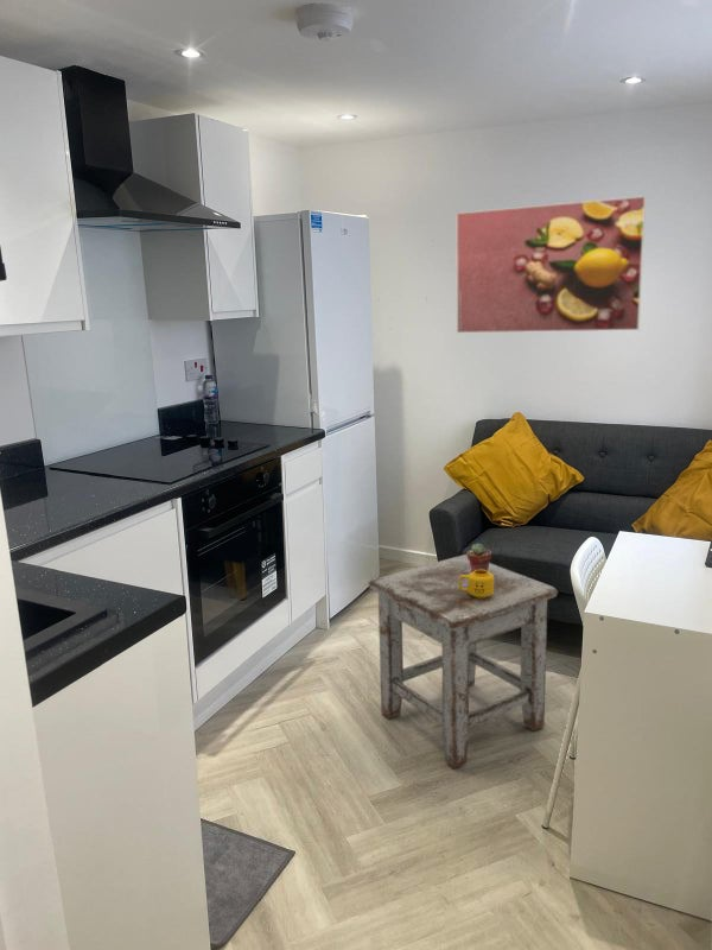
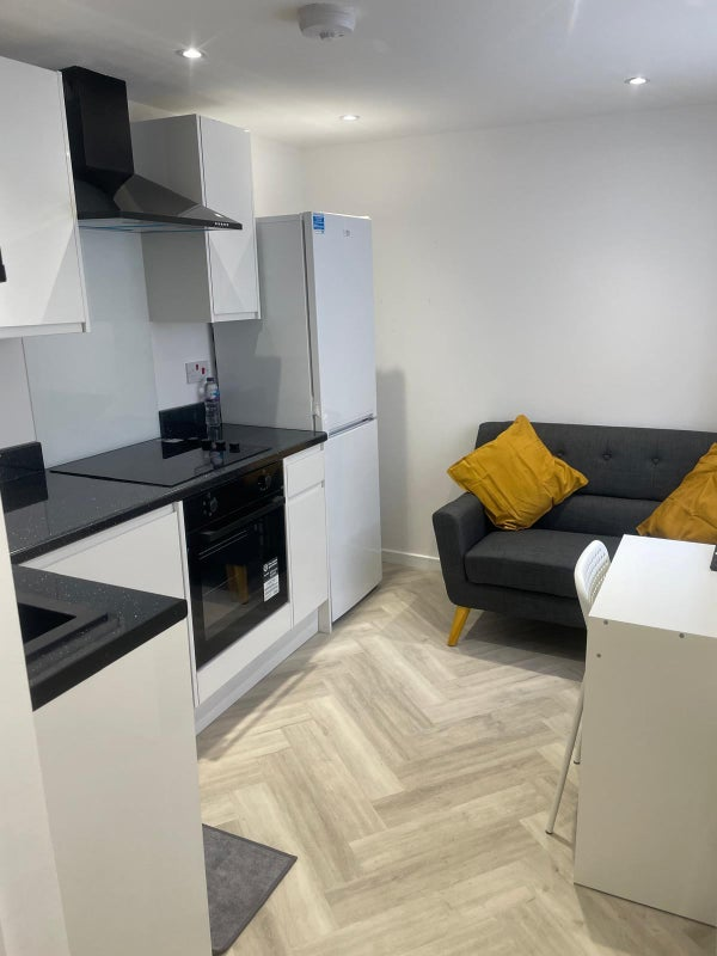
- potted succulent [466,543,492,572]
- mug [459,569,494,598]
- stool [368,553,559,770]
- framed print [456,195,647,334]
